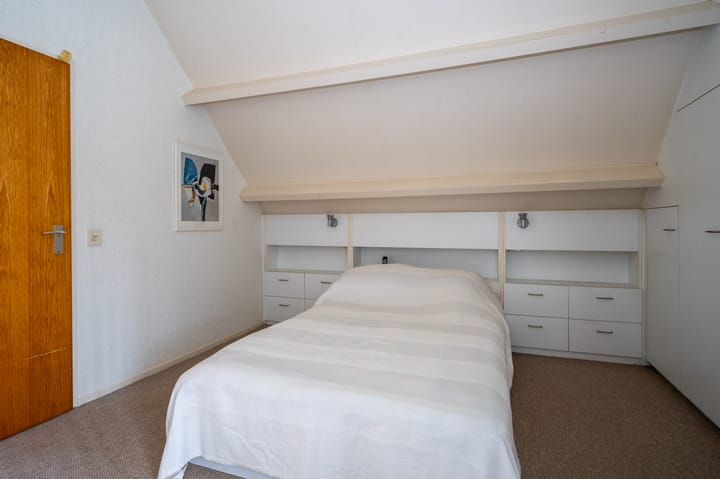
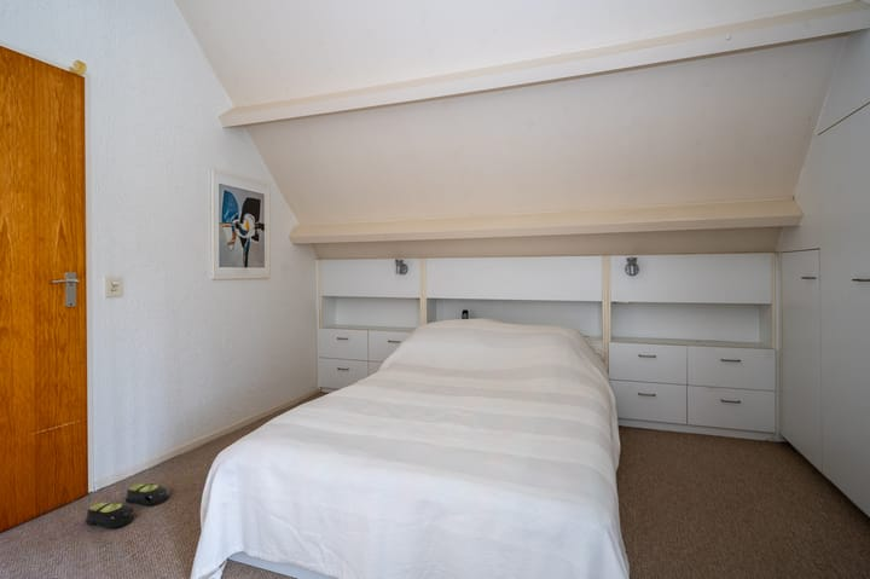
+ slippers [85,482,170,529]
